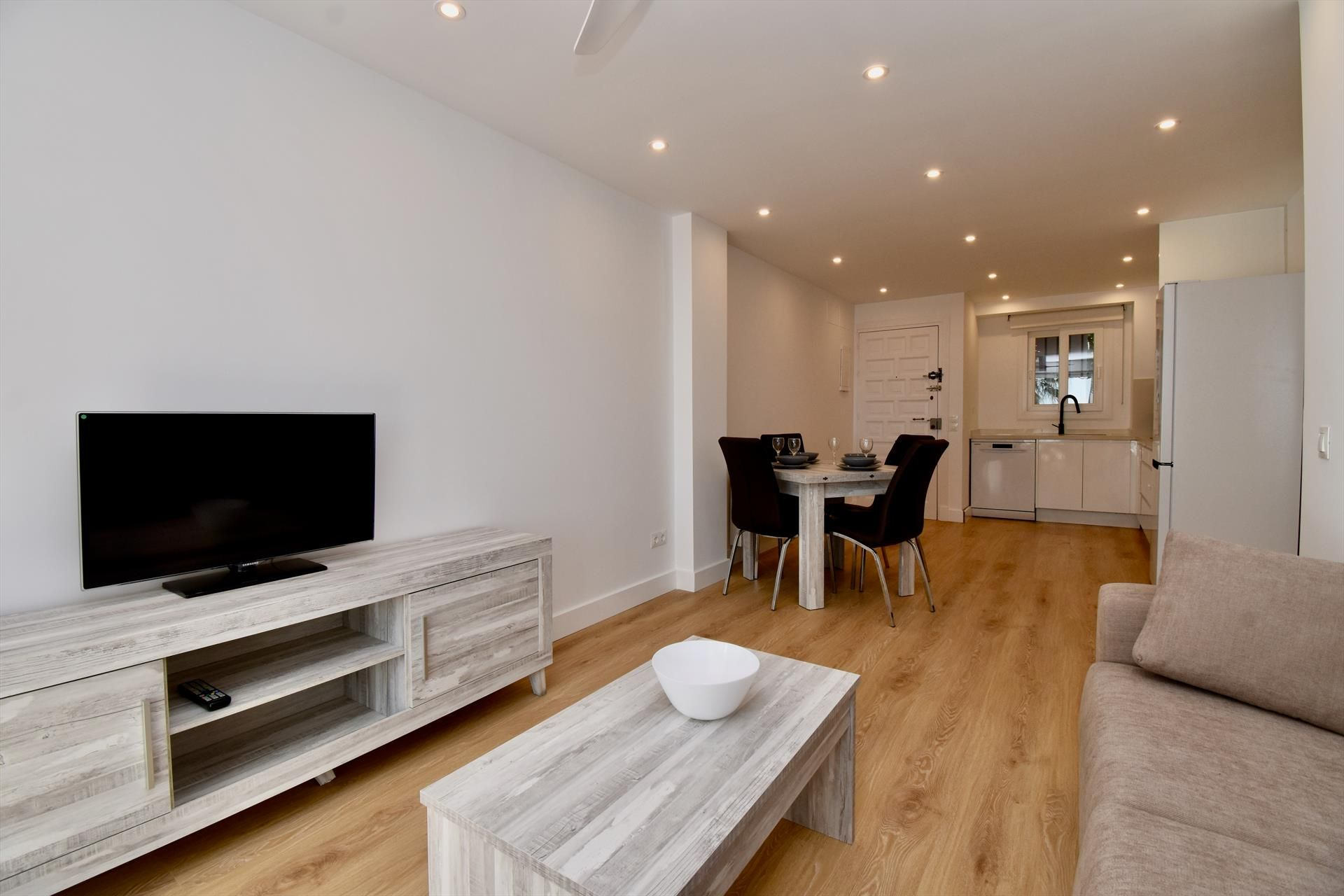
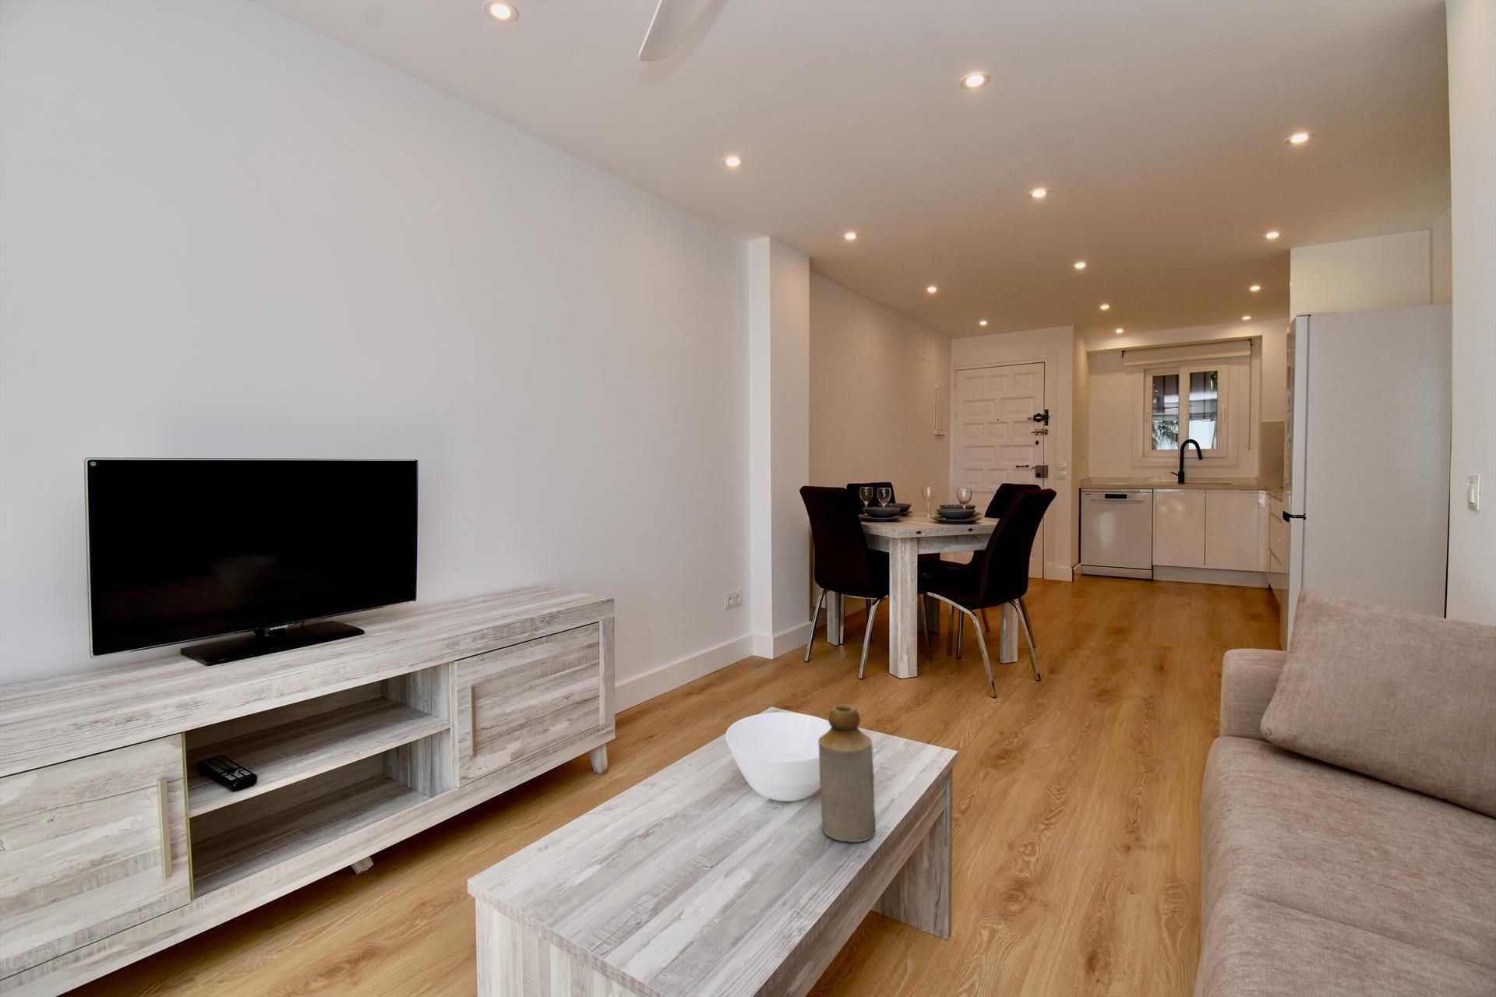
+ bottle [817,704,876,842]
